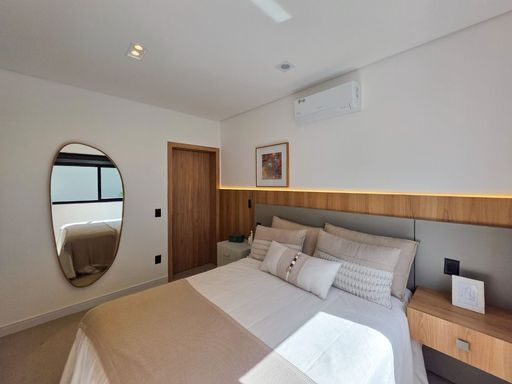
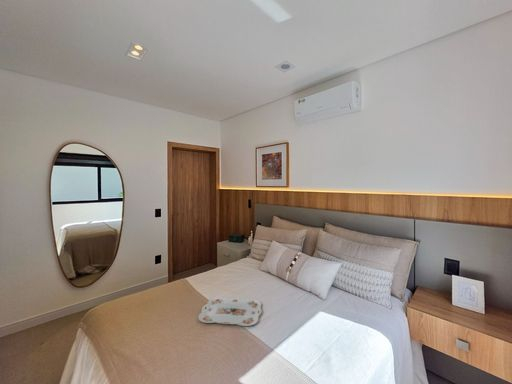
+ serving tray [197,296,263,327]
